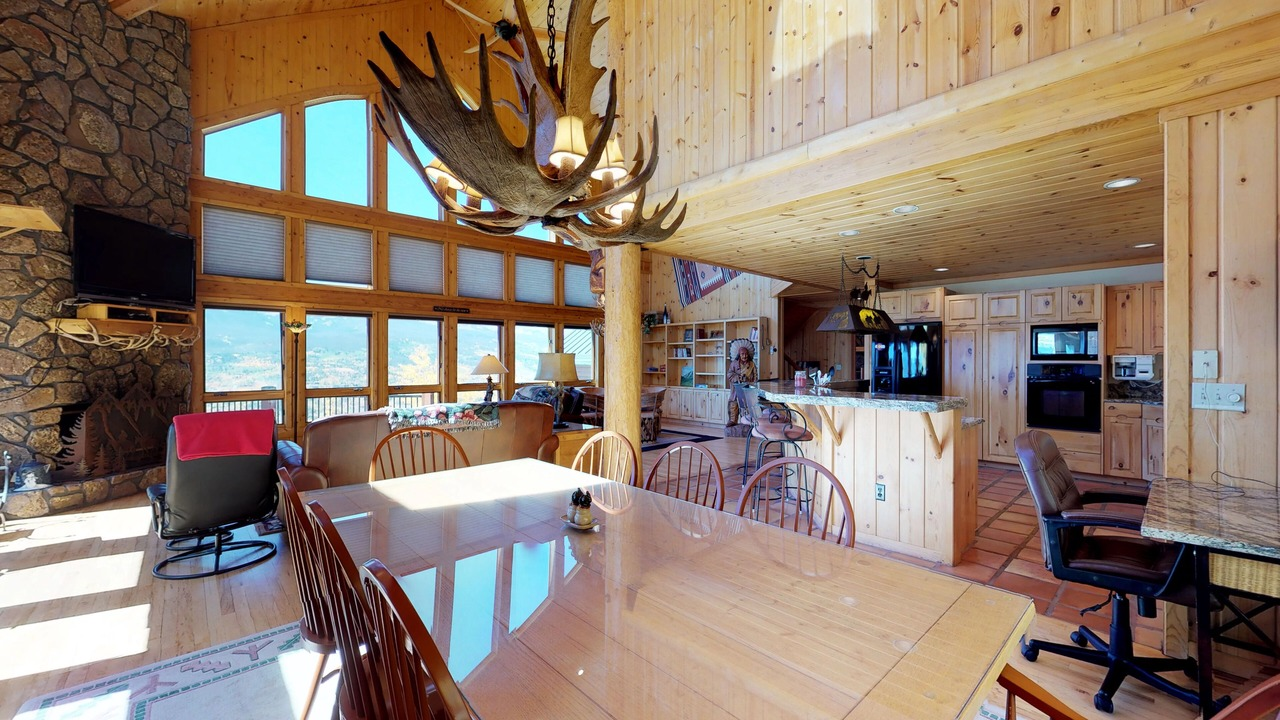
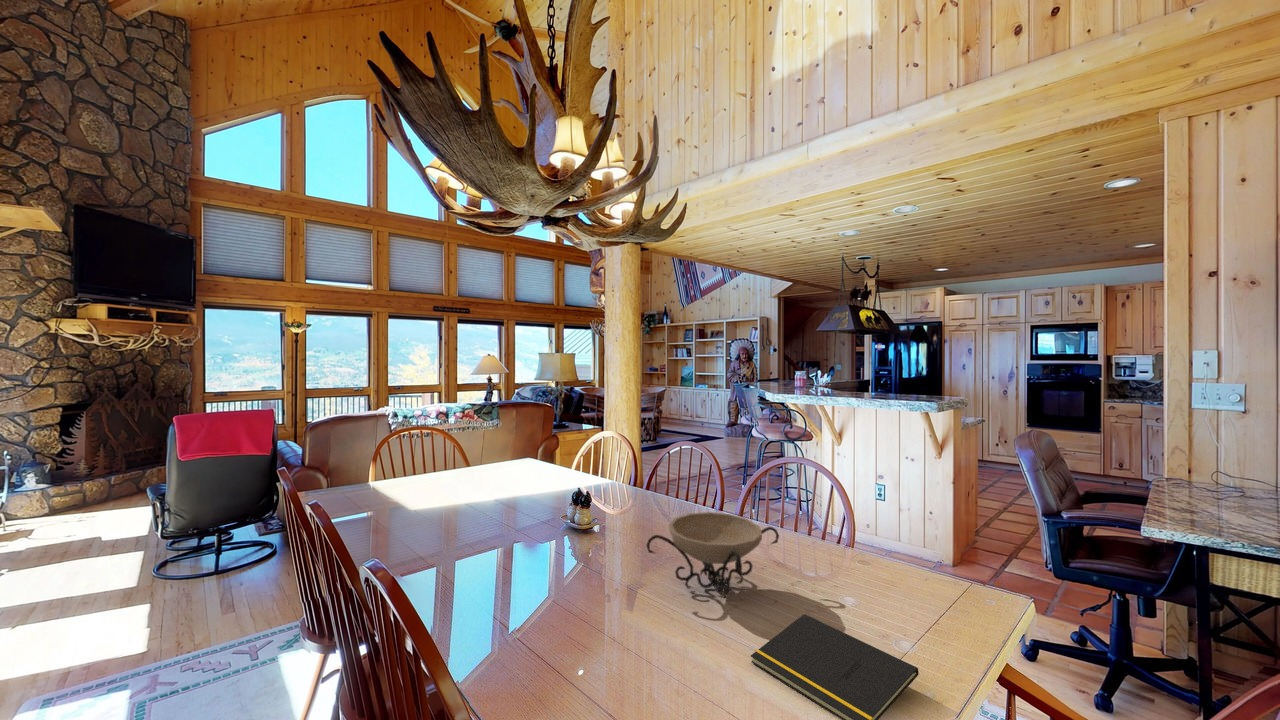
+ notepad [750,613,920,720]
+ decorative bowl [645,511,780,600]
